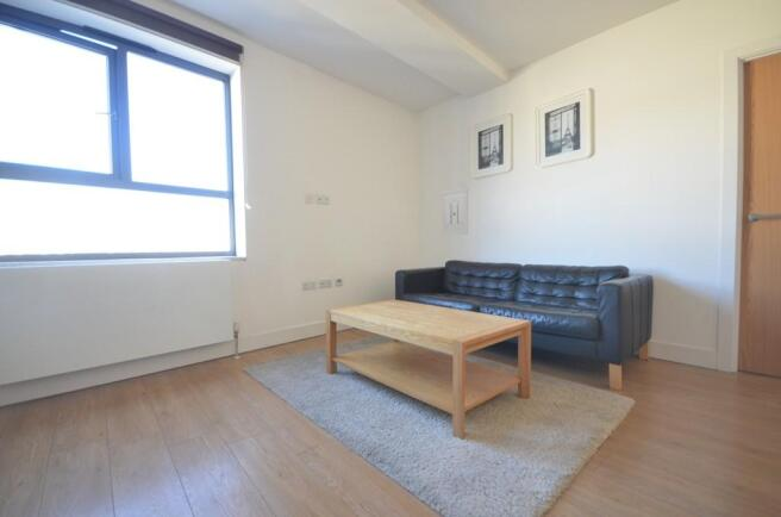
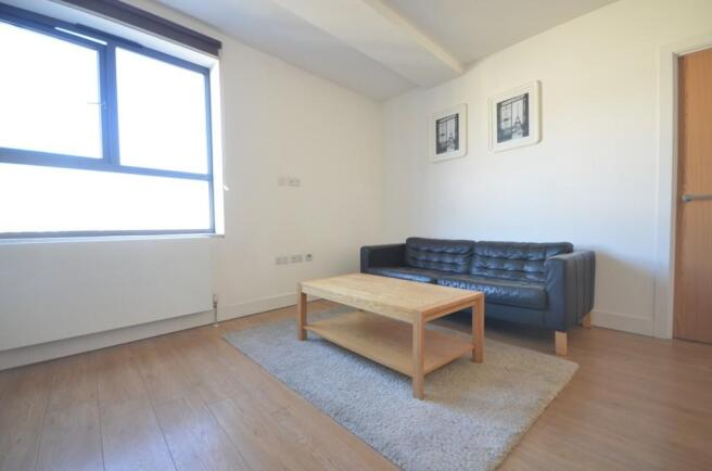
- wall art [441,187,469,236]
